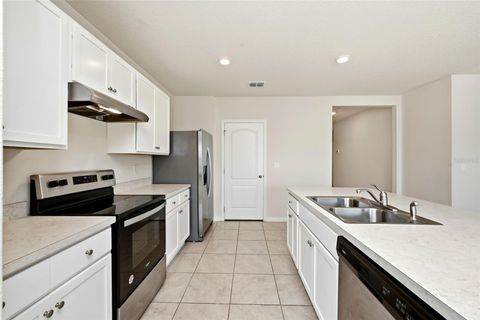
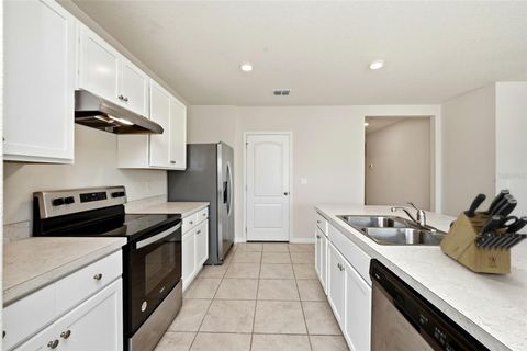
+ knife block [438,188,527,275]
